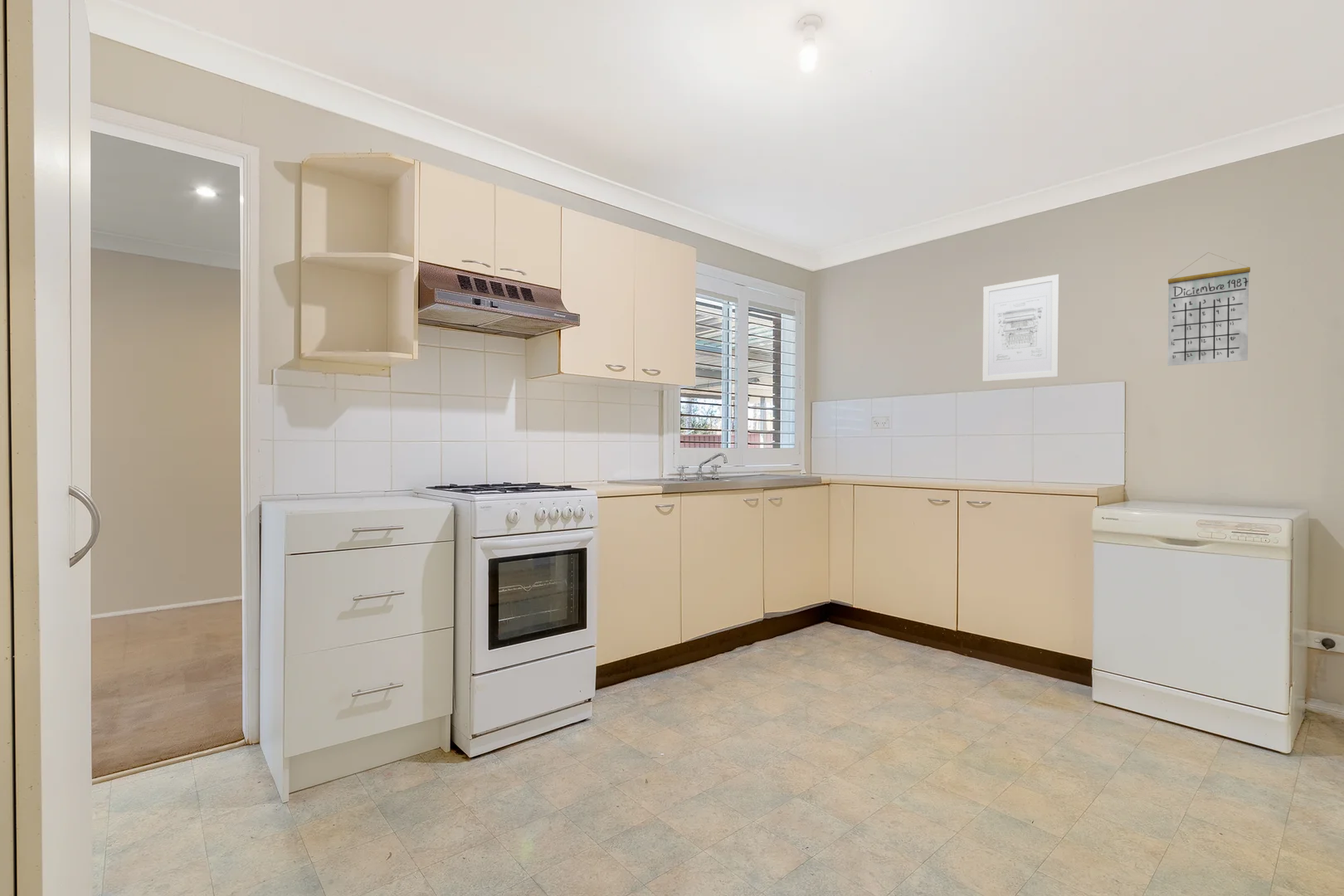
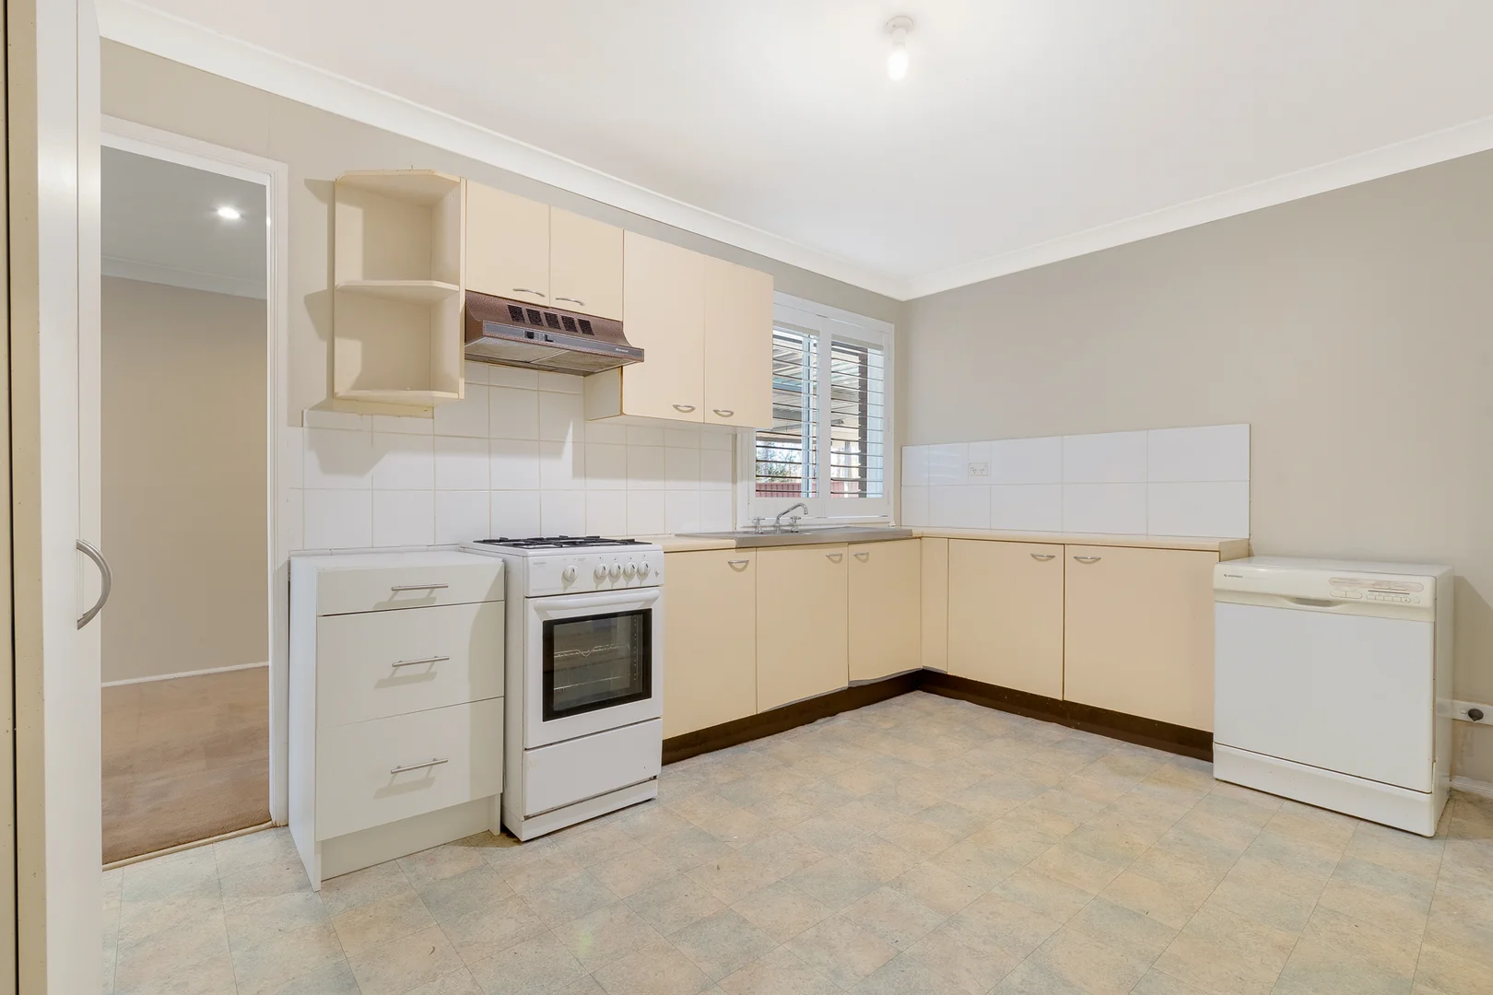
- calendar [1167,252,1251,367]
- wall art [982,274,1060,382]
